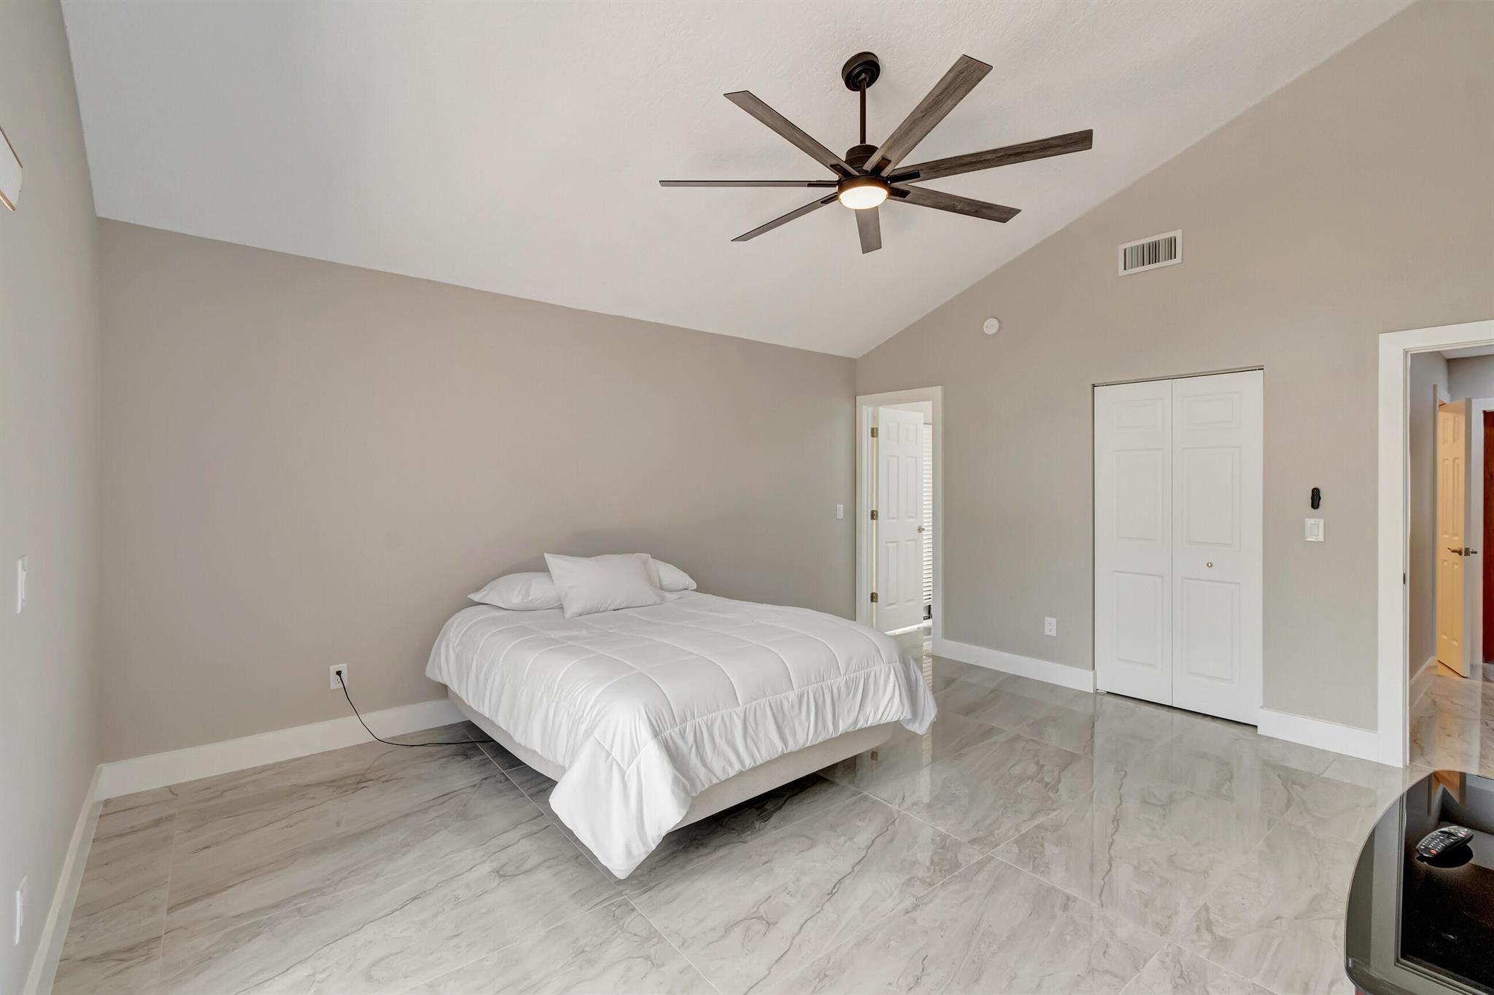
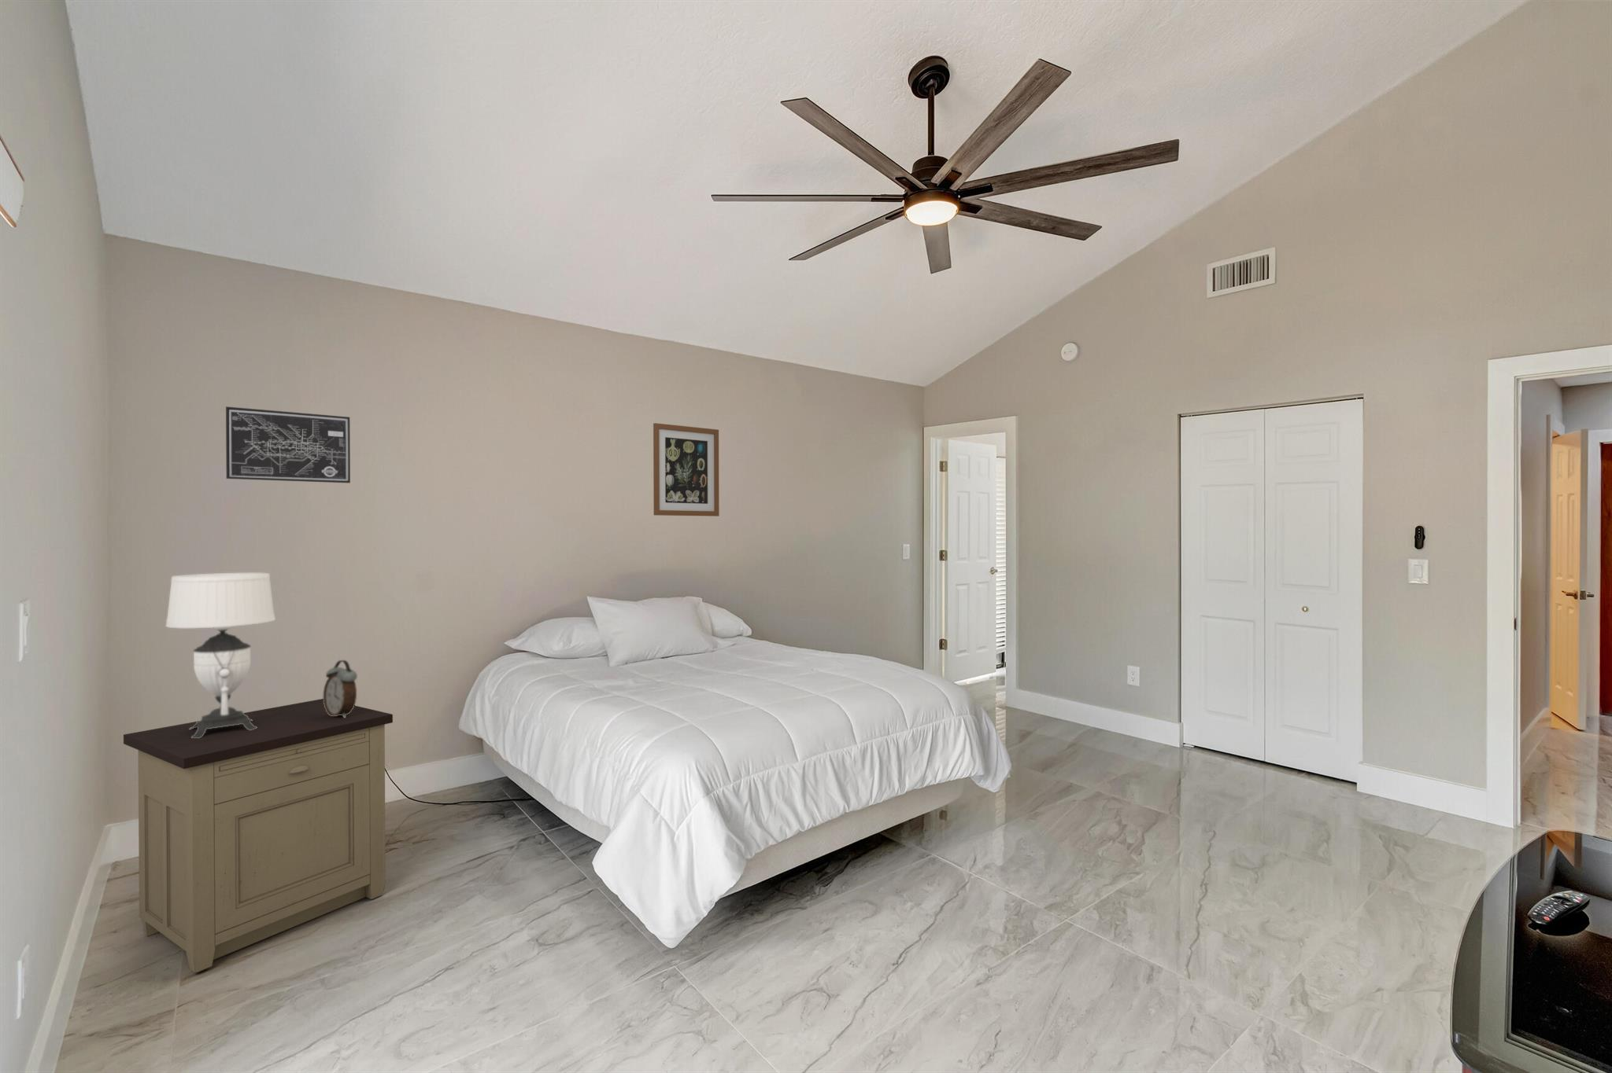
+ wall art [652,422,720,517]
+ wall art [225,406,351,484]
+ nightstand [122,698,393,974]
+ table lamp [165,572,277,738]
+ alarm clock [322,660,358,717]
